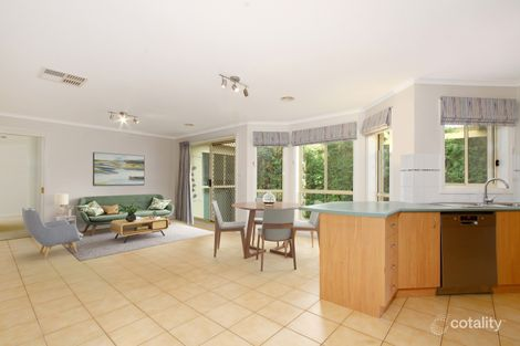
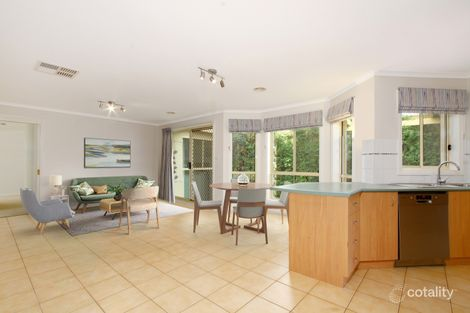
+ armchair [118,185,161,235]
